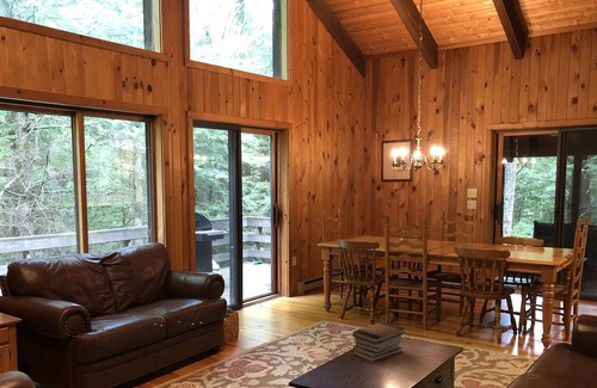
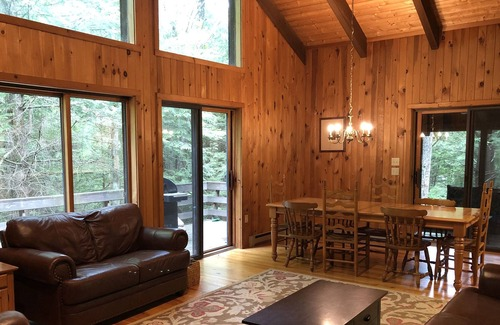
- book stack [351,321,406,363]
